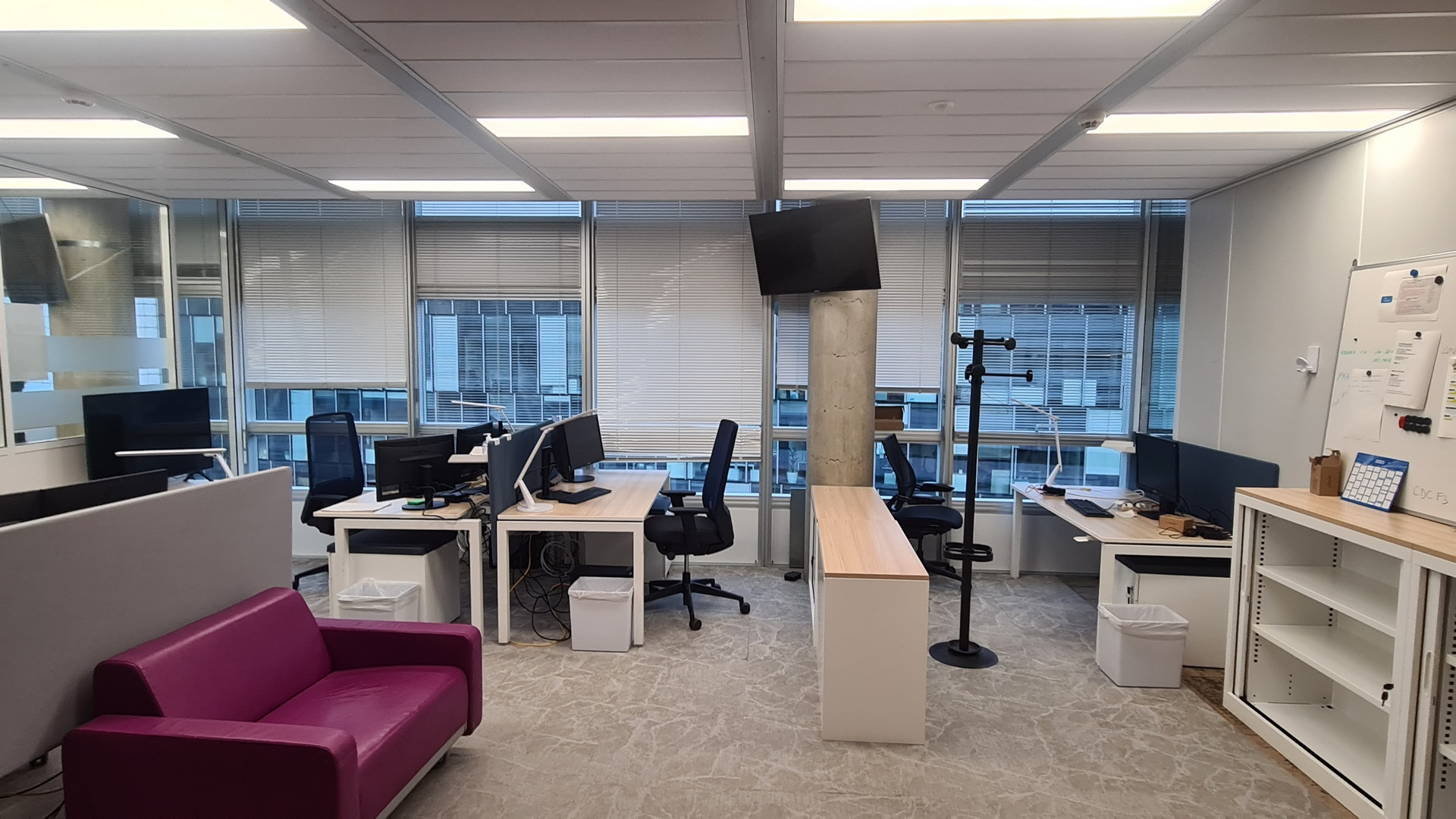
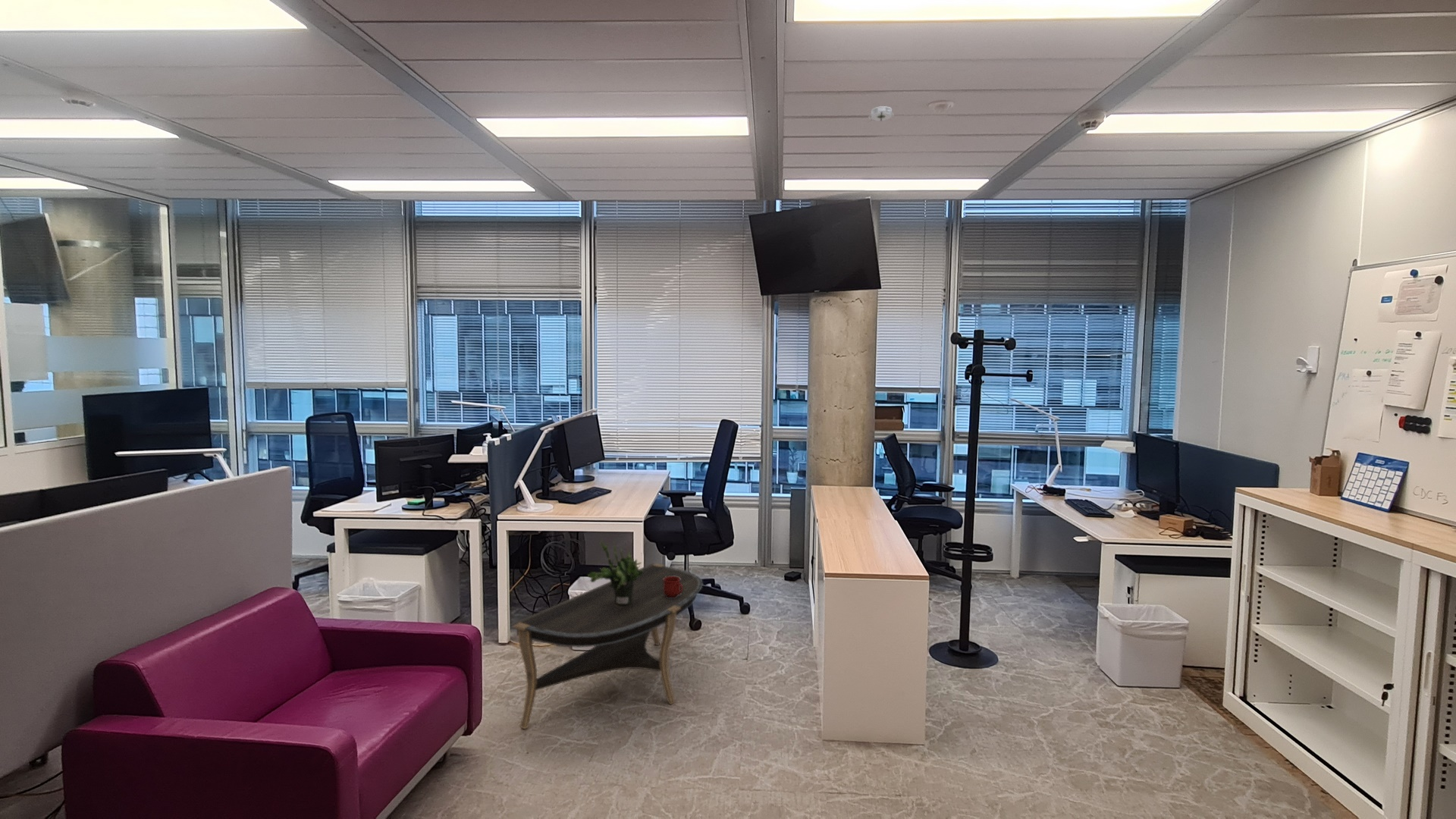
+ mug [664,576,683,598]
+ coffee table [511,563,704,730]
+ smoke detector [868,105,895,123]
+ potted plant [587,539,643,607]
